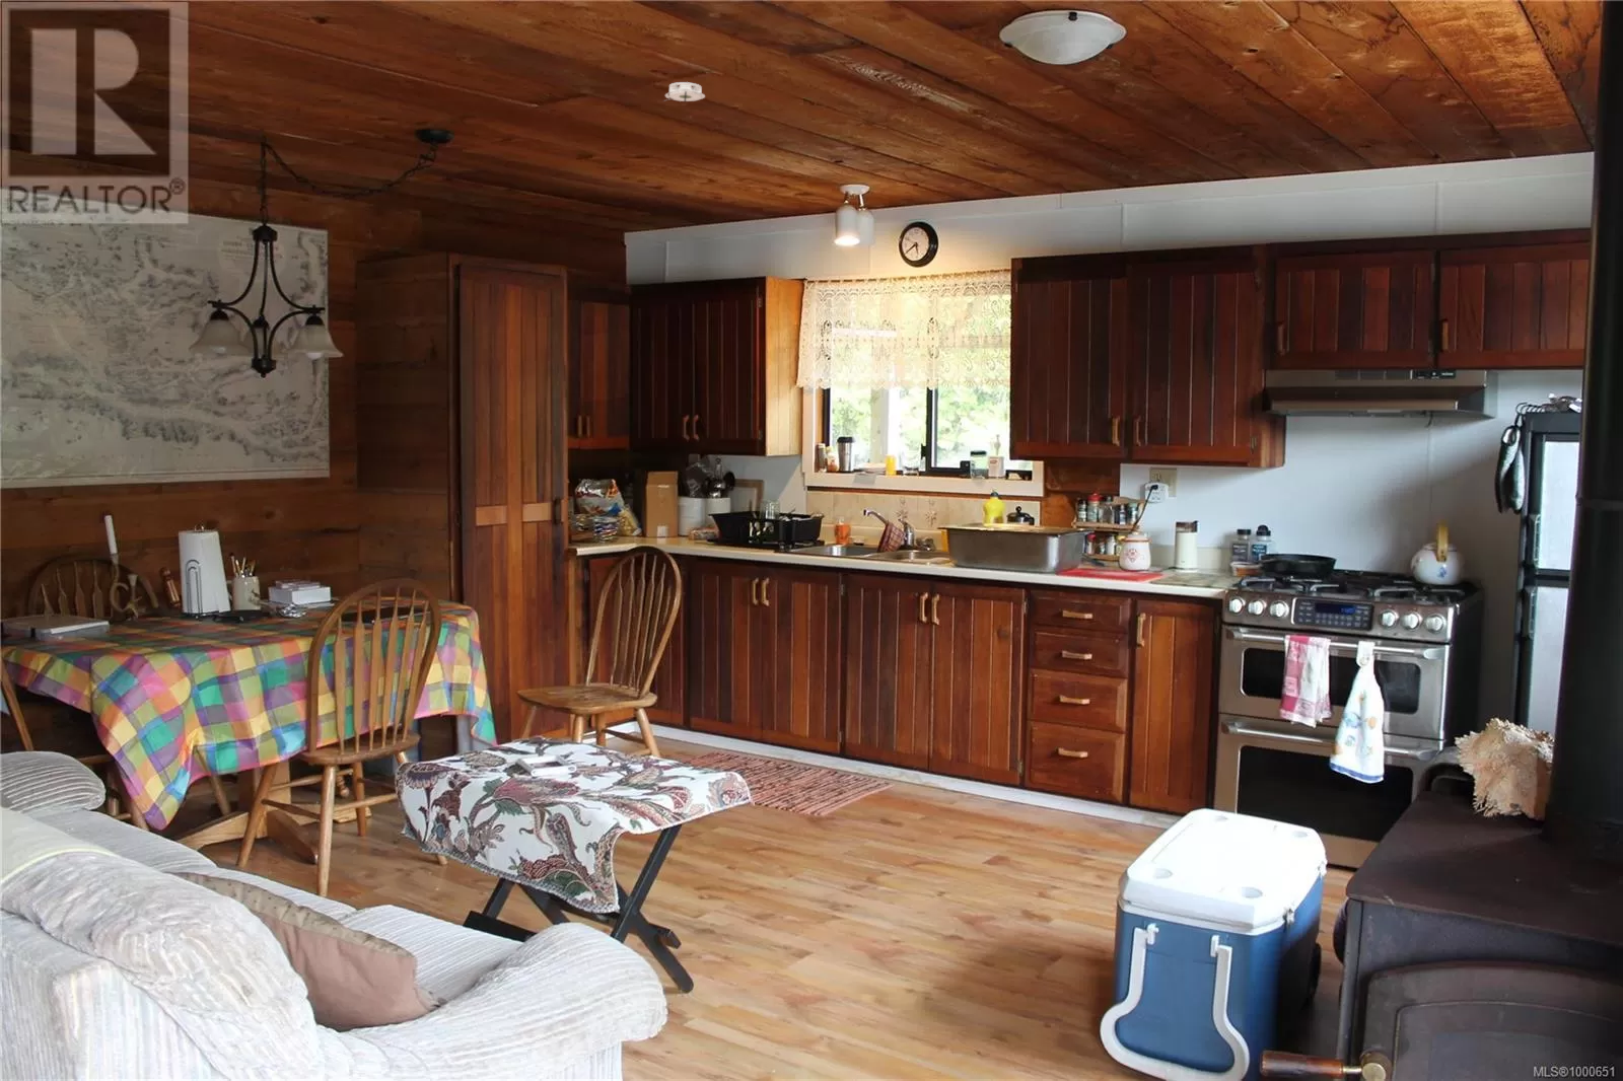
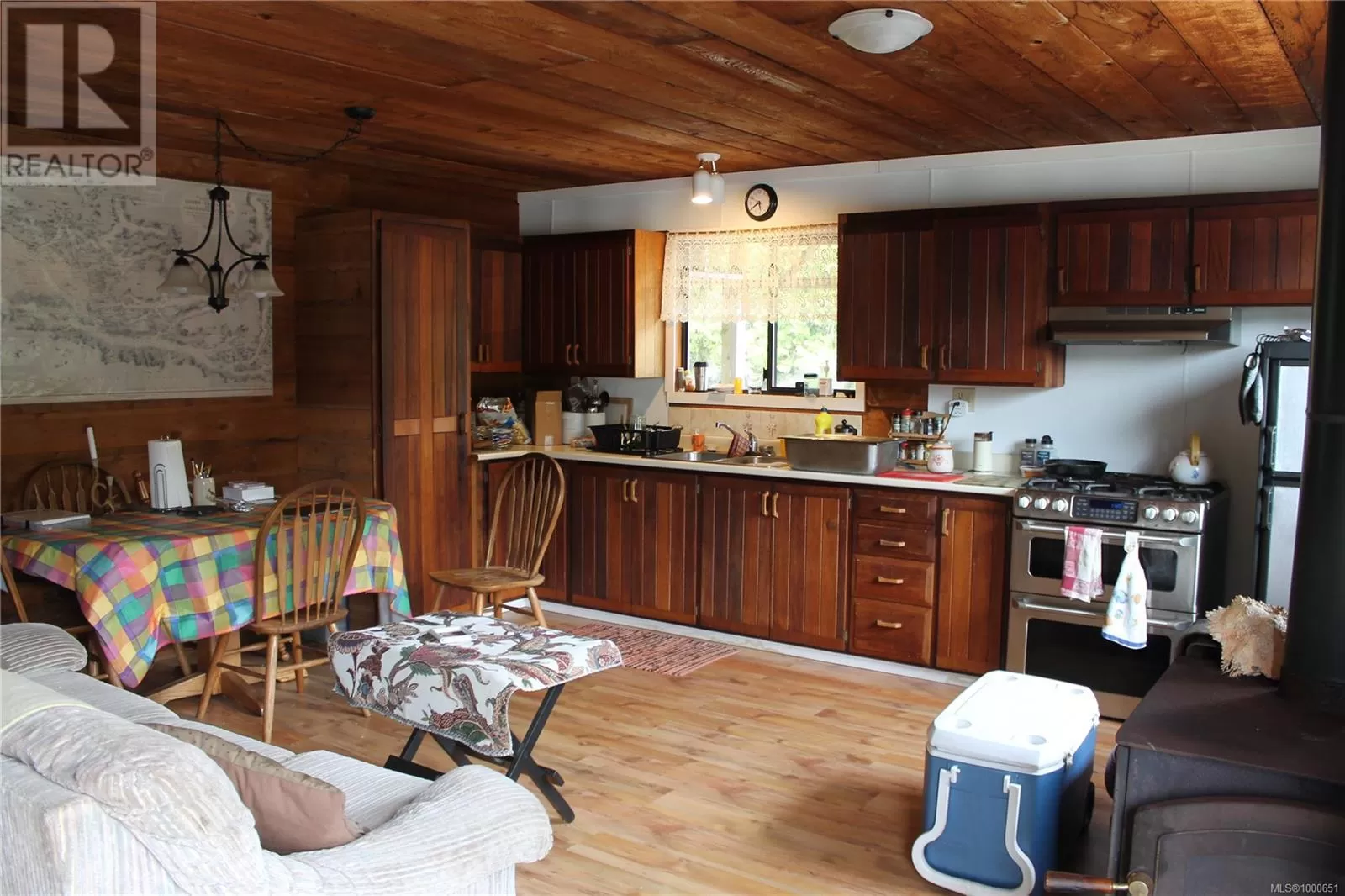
- smoke detector [662,81,706,103]
